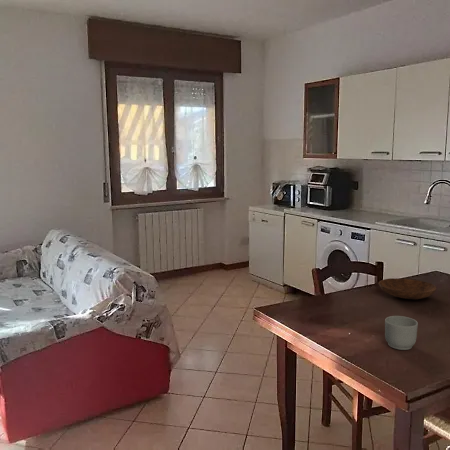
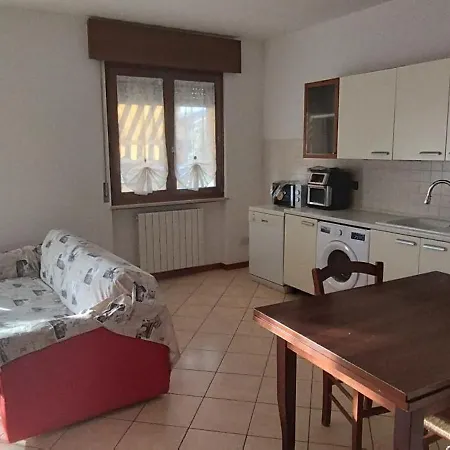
- bowl [377,277,438,300]
- mug [384,315,419,351]
